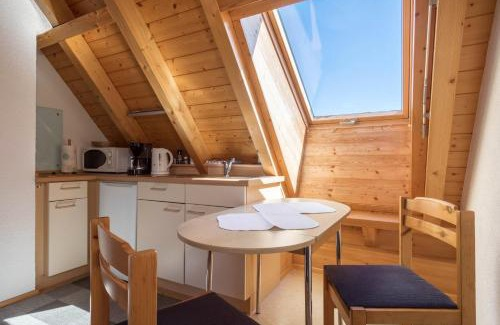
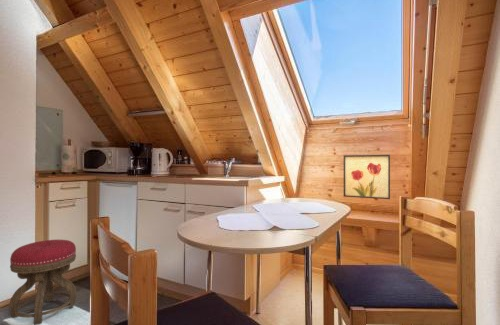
+ wall art [343,154,391,200]
+ stool [8,239,78,325]
